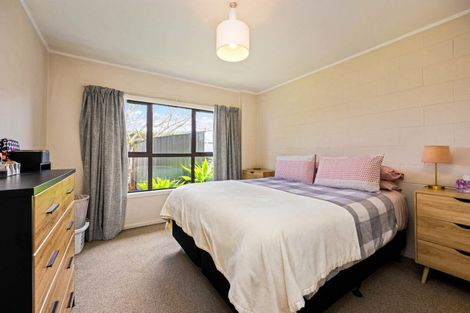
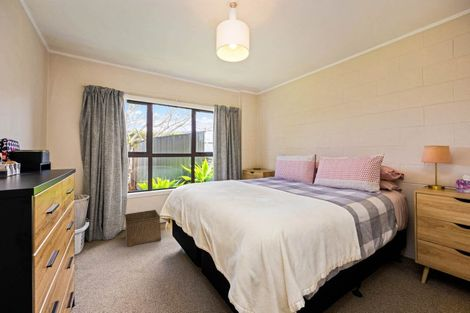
+ storage bin [124,209,162,248]
